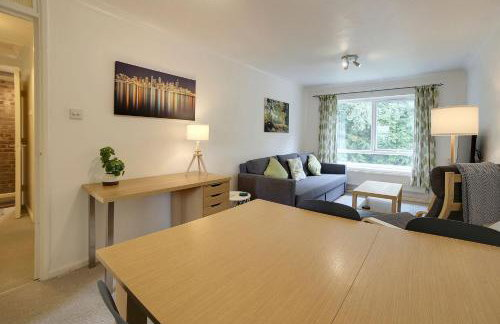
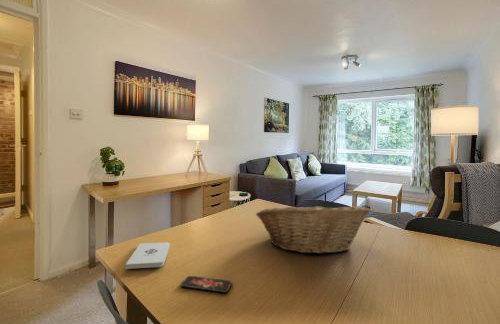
+ fruit basket [255,201,371,255]
+ smartphone [179,275,233,294]
+ notepad [125,241,171,270]
